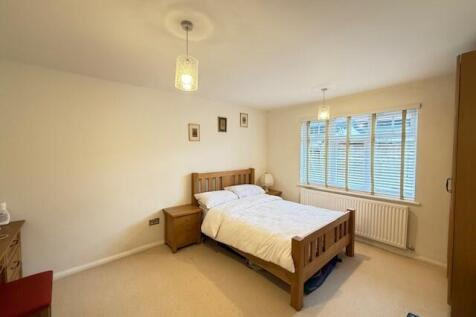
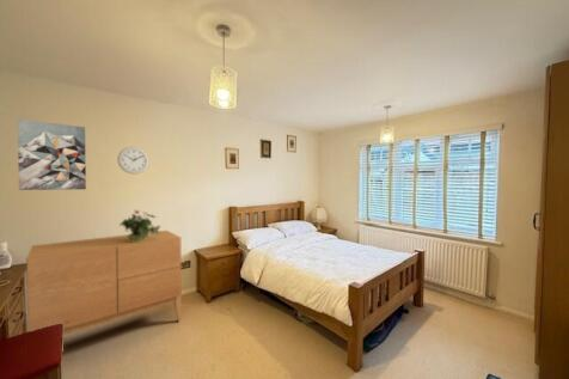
+ sideboard [25,230,183,337]
+ potted plant [118,209,161,243]
+ wall art [17,118,87,191]
+ wall clock [116,146,149,175]
